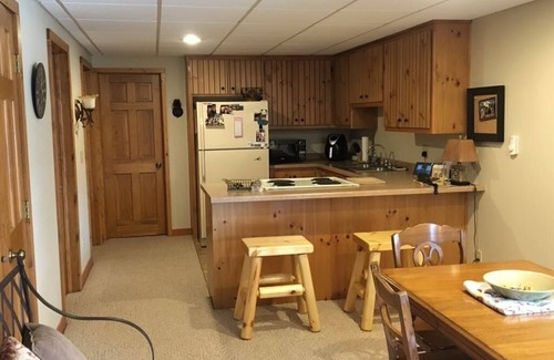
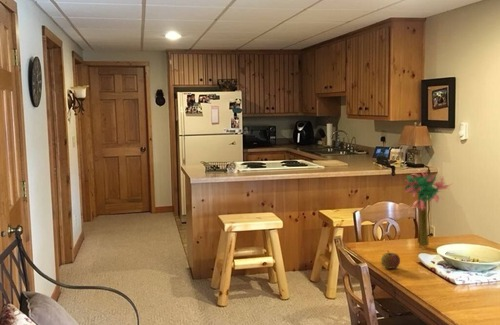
+ apple [380,250,401,270]
+ flower bouquet [403,169,453,249]
